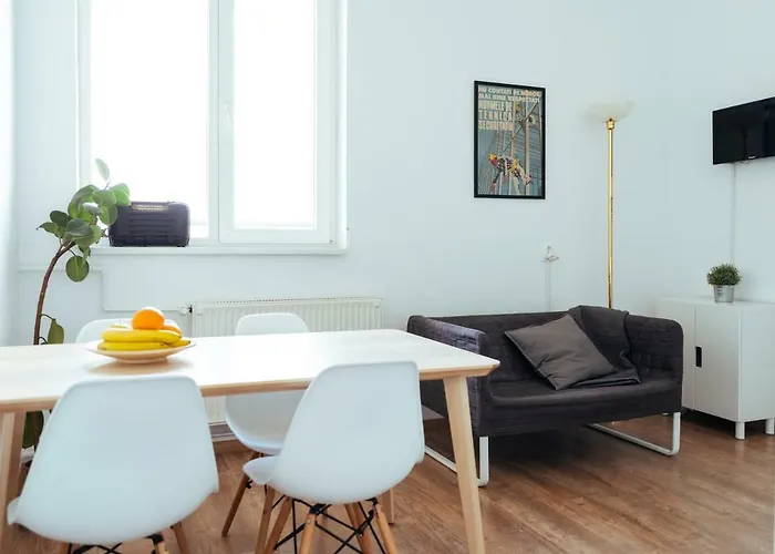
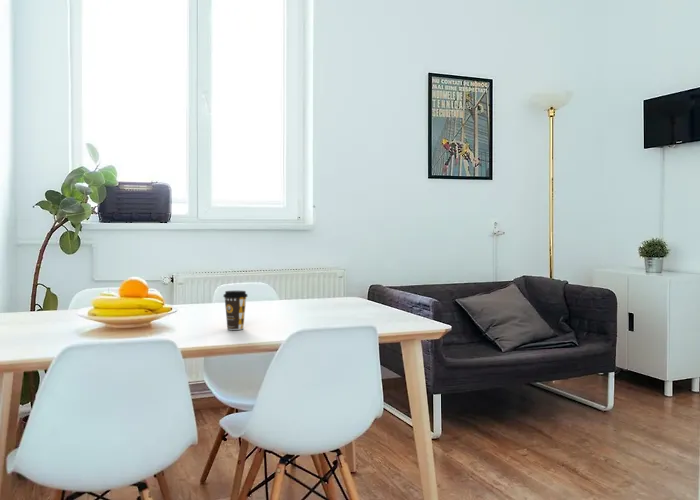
+ coffee cup [222,290,249,331]
